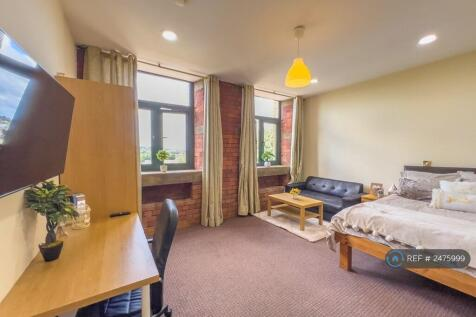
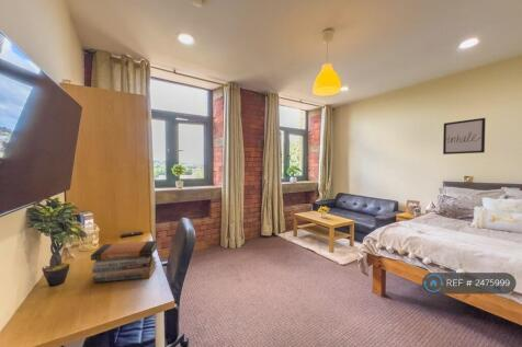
+ wall art [442,117,487,155]
+ book stack [90,240,158,284]
